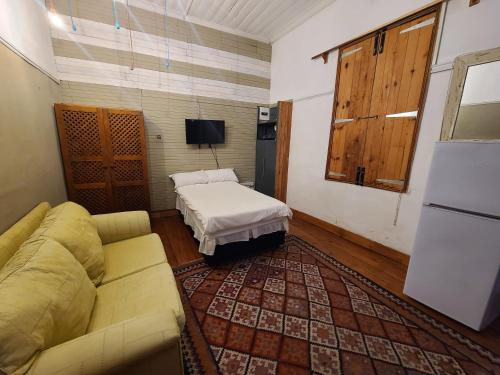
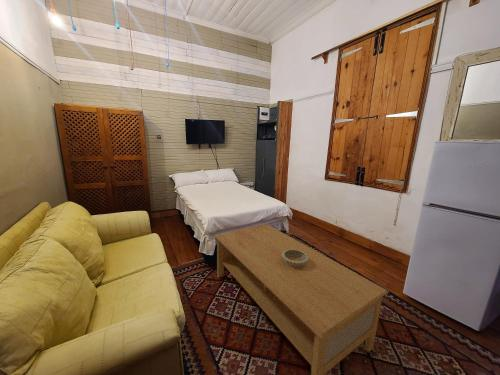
+ coffee table [213,223,390,375]
+ decorative bowl [282,249,308,267]
